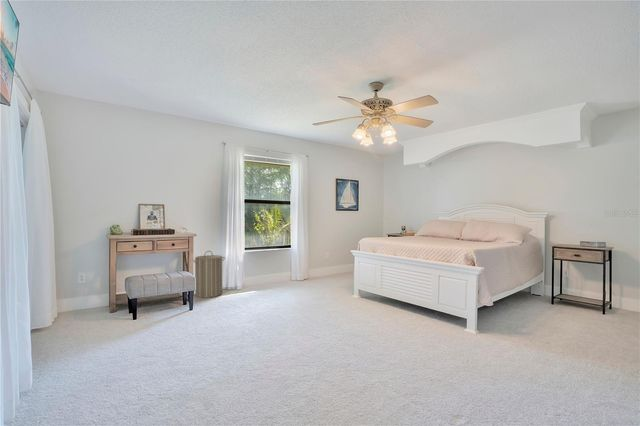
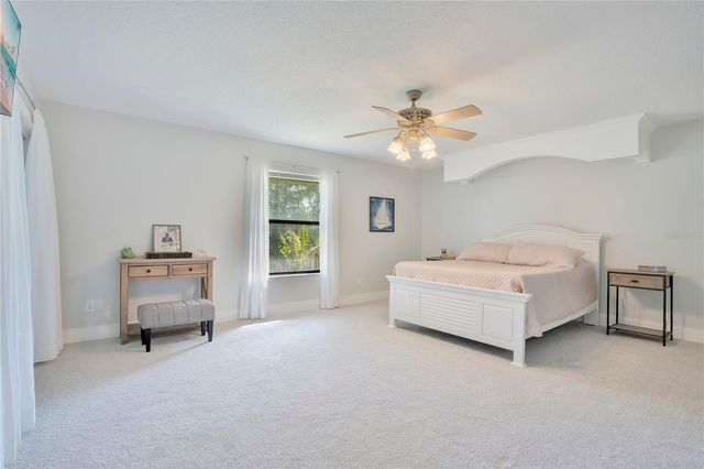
- laundry hamper [192,250,226,299]
